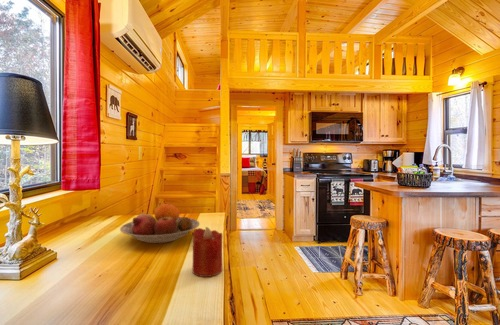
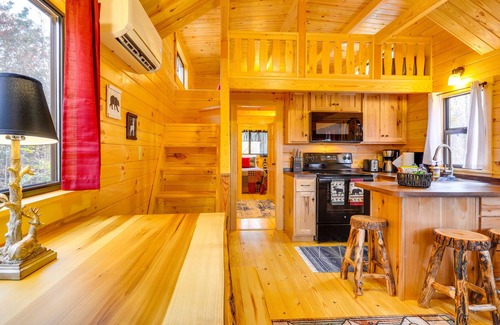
- fruit bowl [119,202,200,244]
- candle [191,226,223,278]
